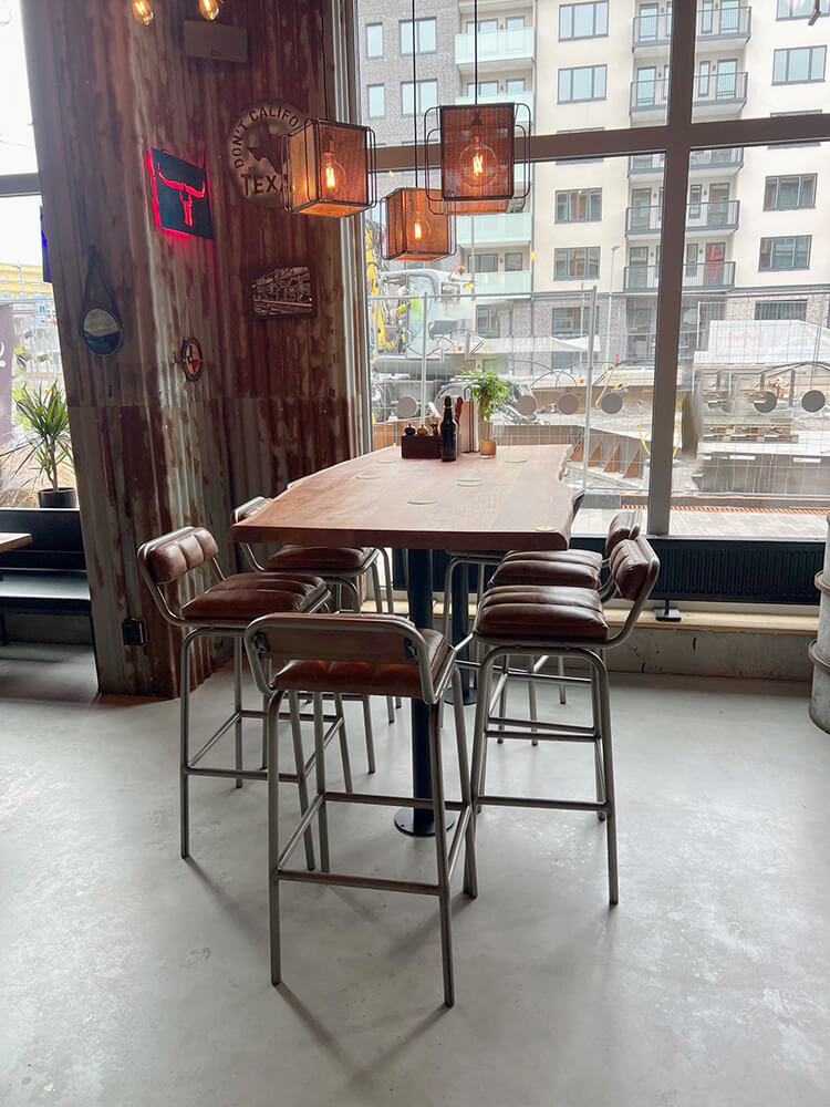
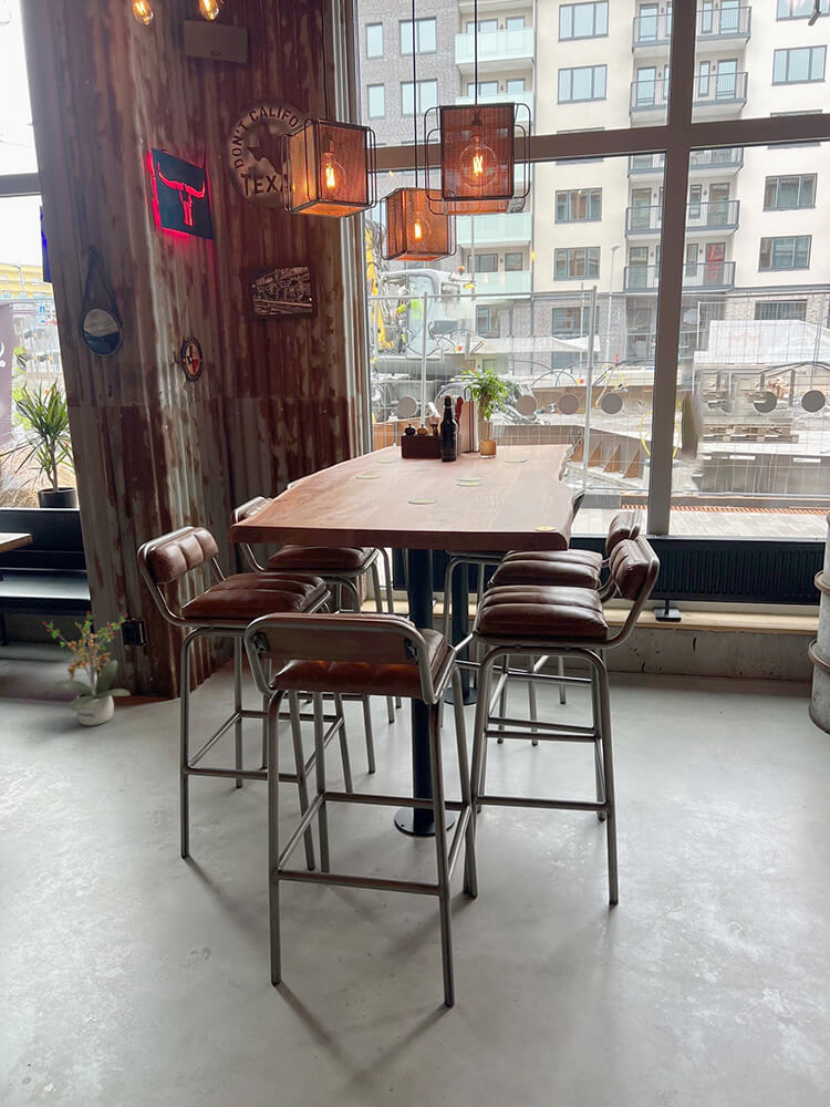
+ potted plant [42,610,132,726]
